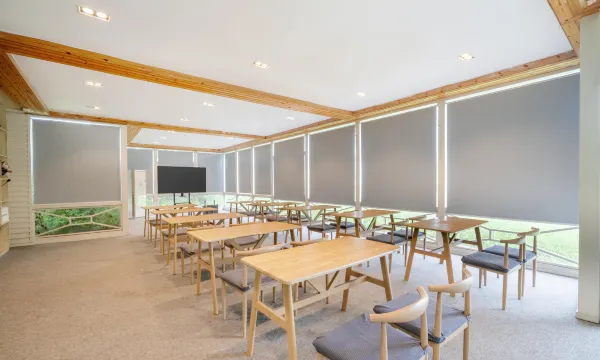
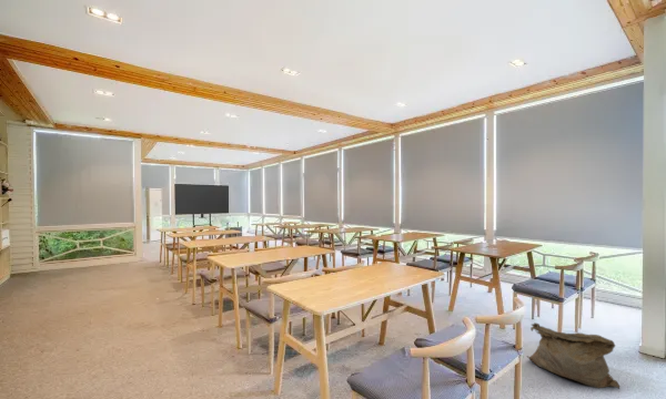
+ bag [526,321,620,390]
